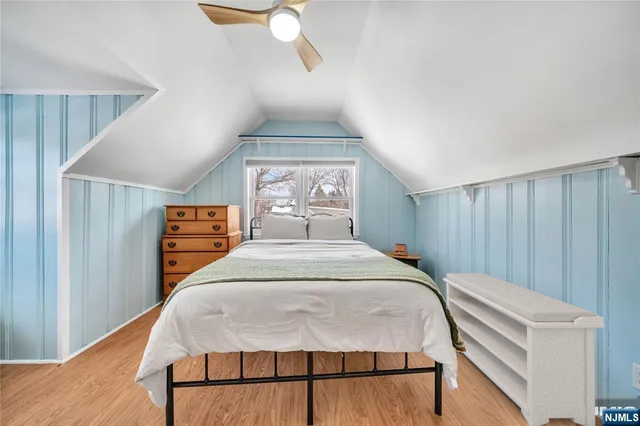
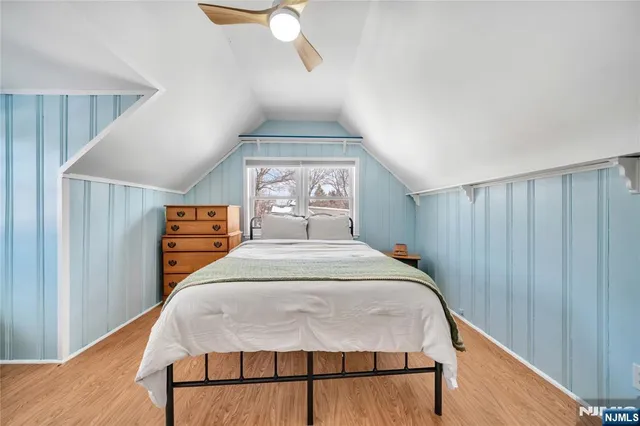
- bench [442,272,605,426]
